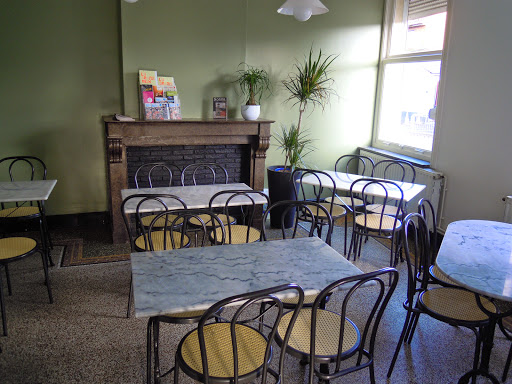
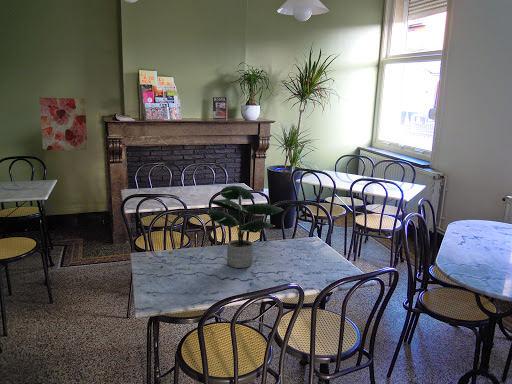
+ potted plant [206,185,284,269]
+ wall art [38,96,89,151]
